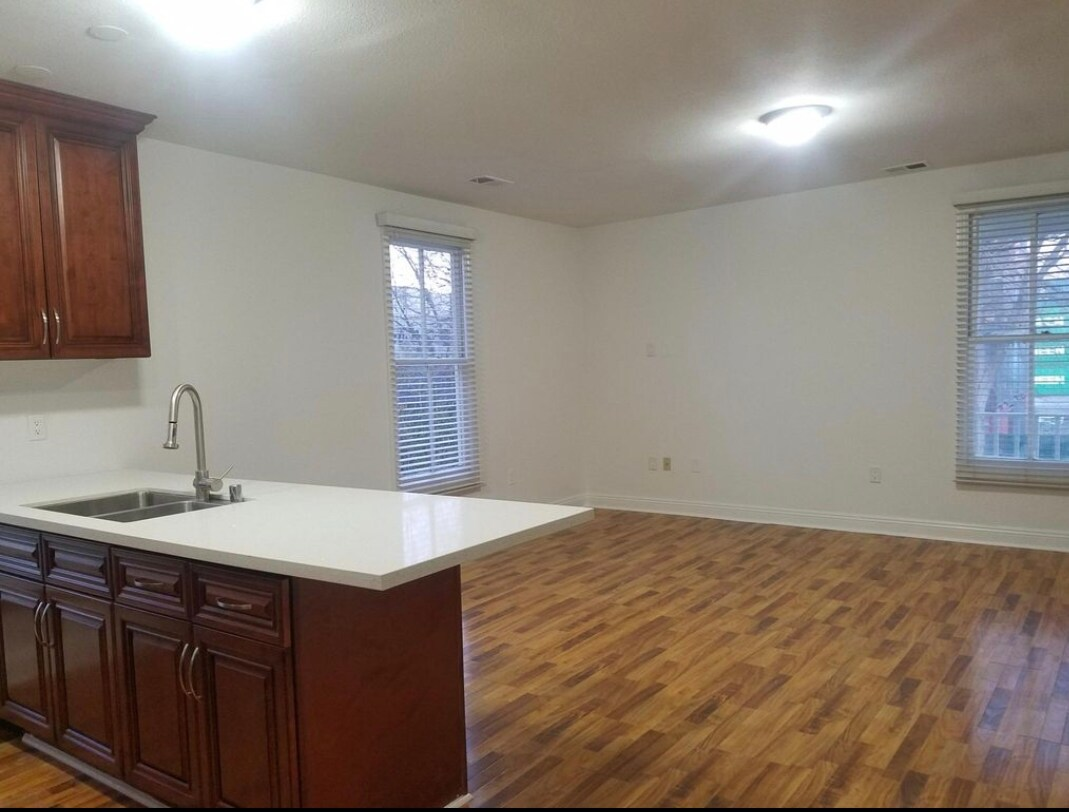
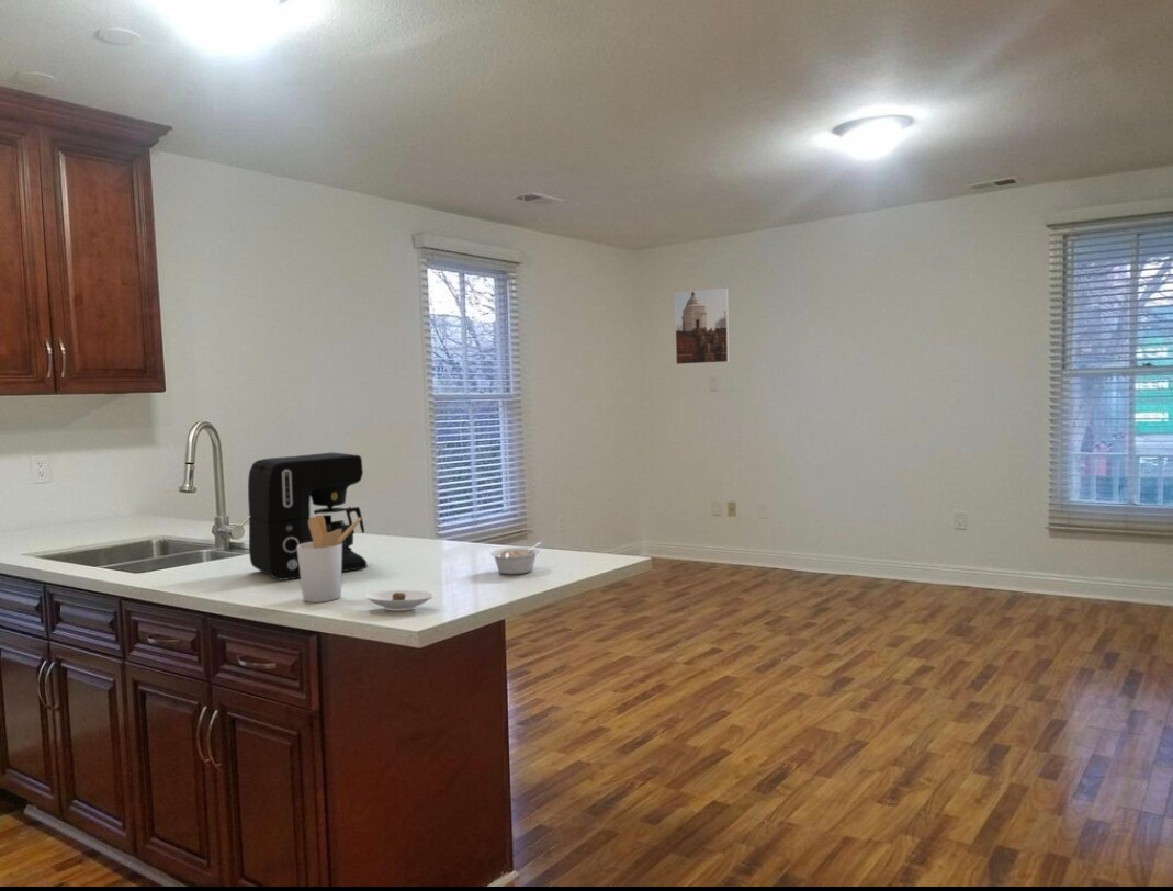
+ utensil holder [297,514,361,604]
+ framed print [674,286,731,365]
+ saucer [363,589,435,612]
+ coffee maker [247,452,368,582]
+ legume [489,541,543,575]
